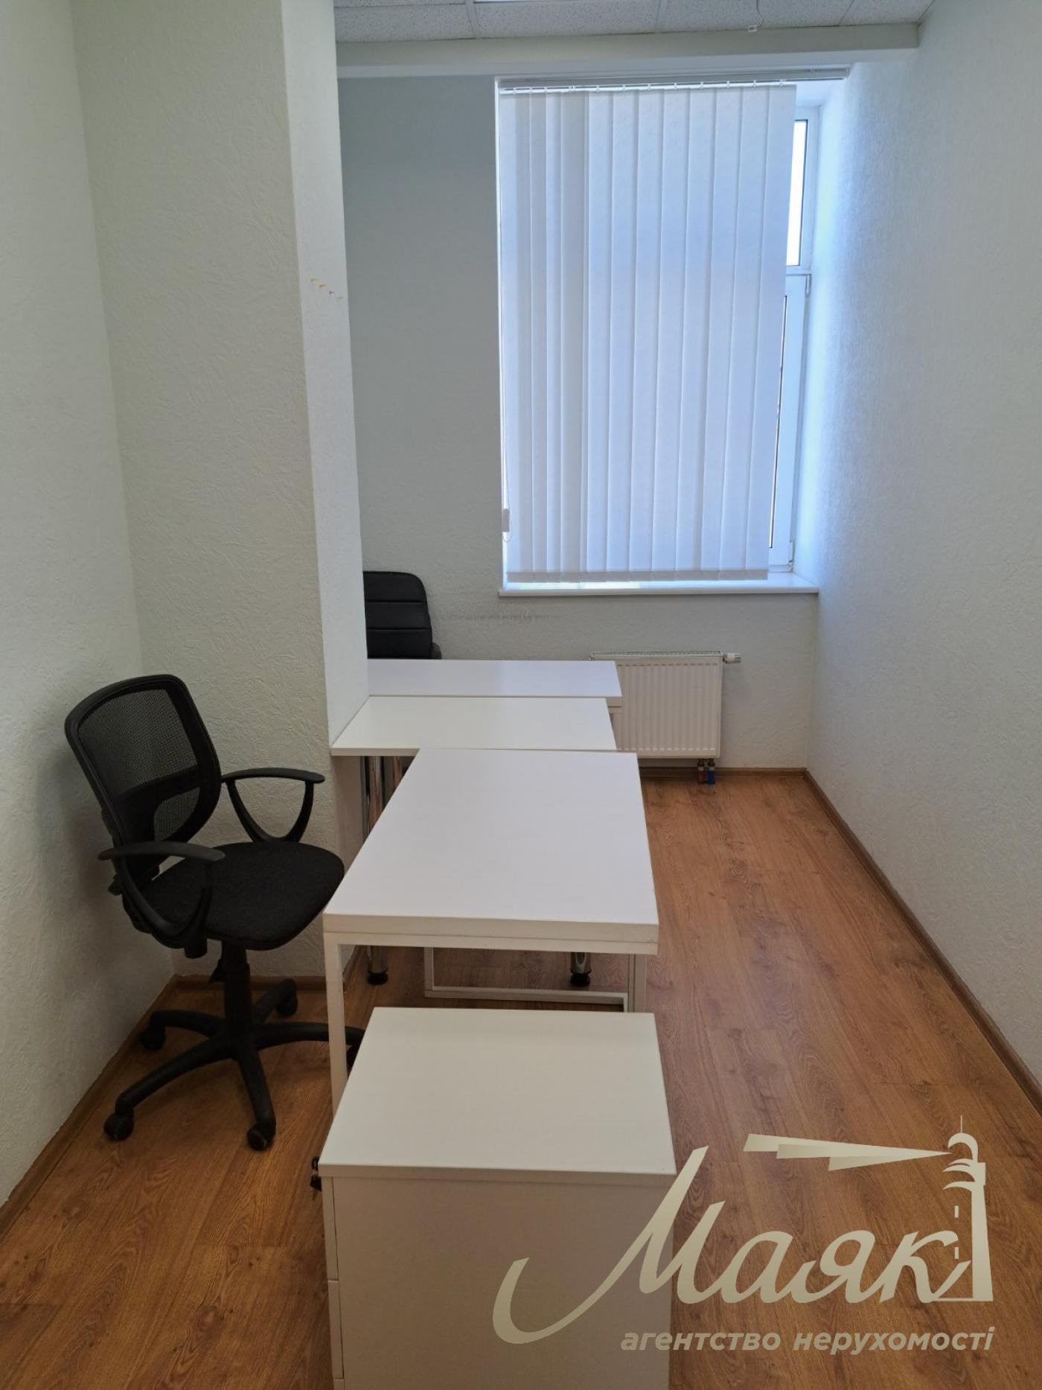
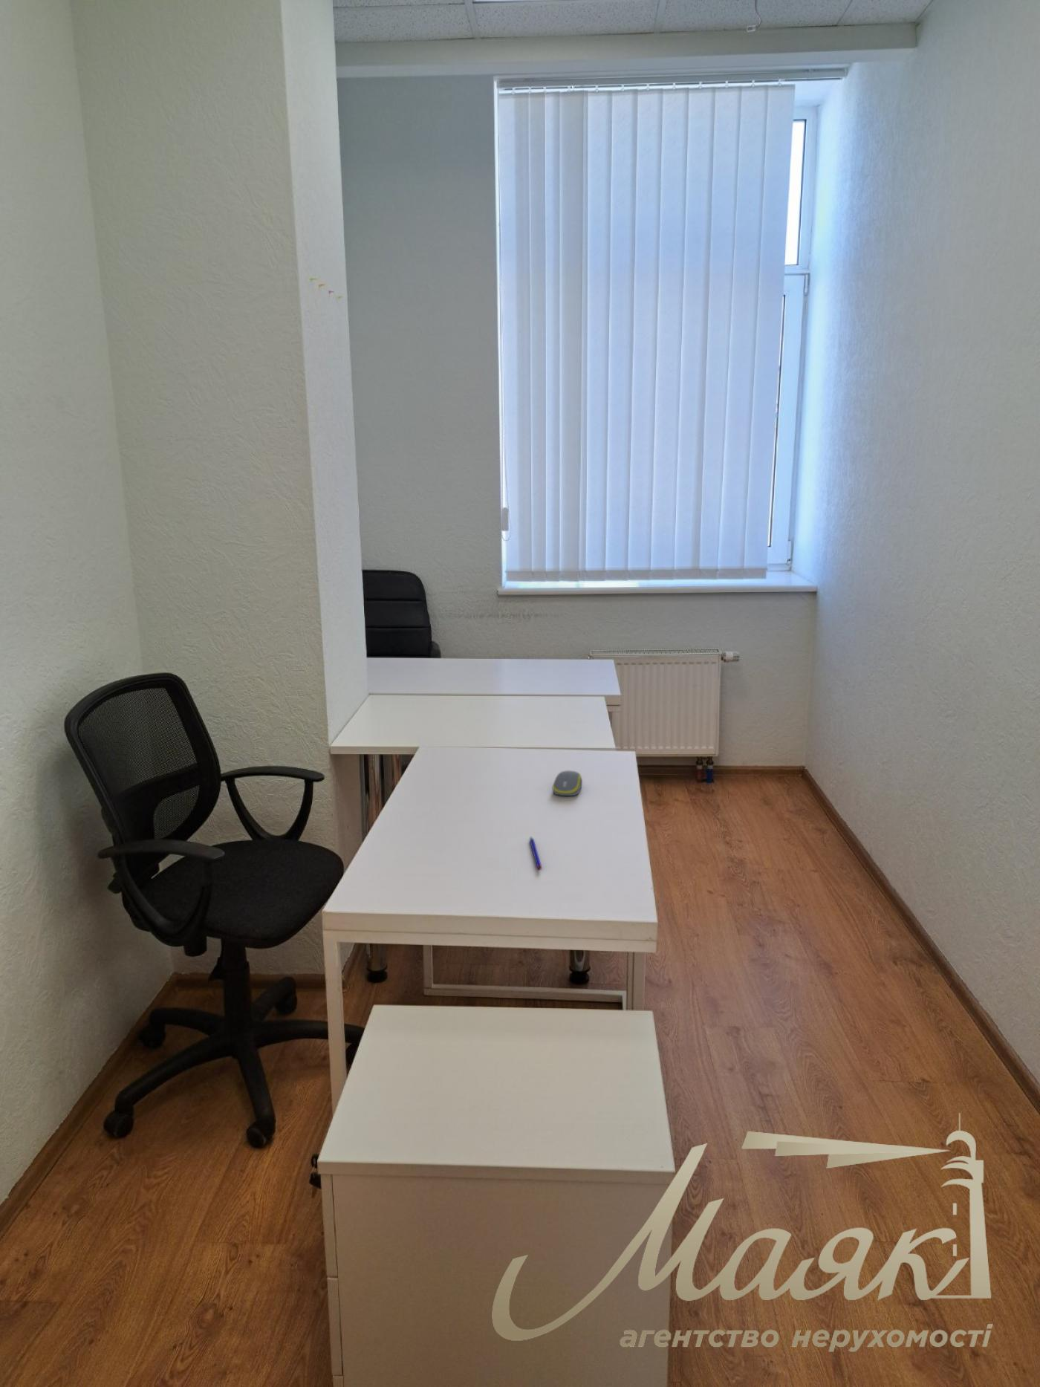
+ computer mouse [552,770,583,796]
+ pen [529,835,542,870]
